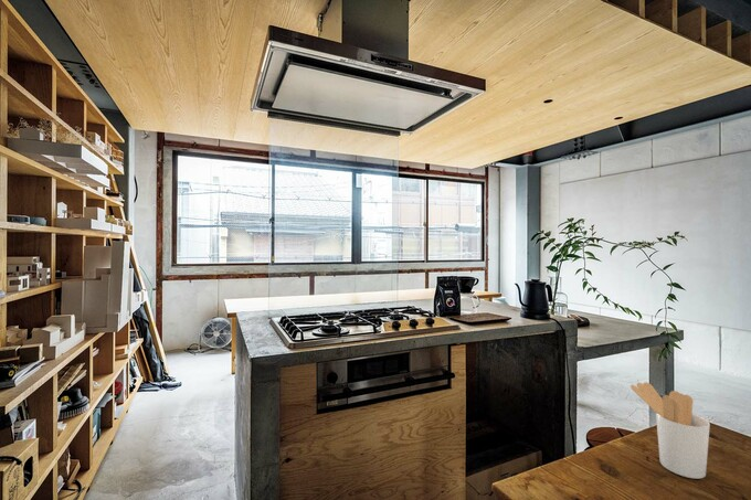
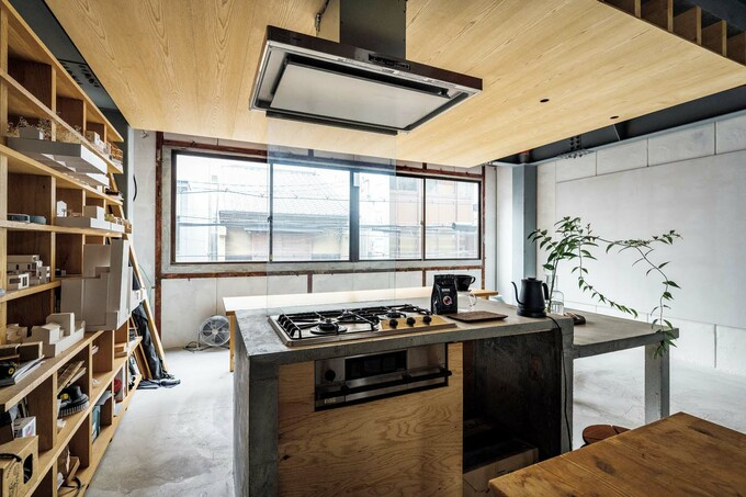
- utensil holder [630,381,711,480]
